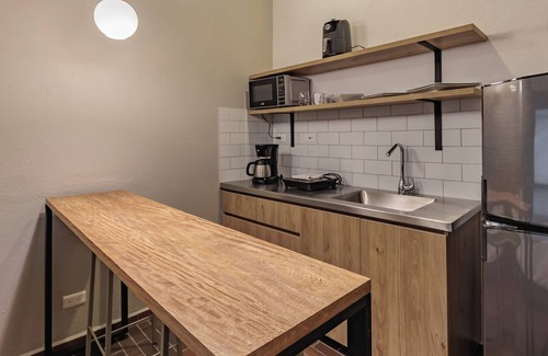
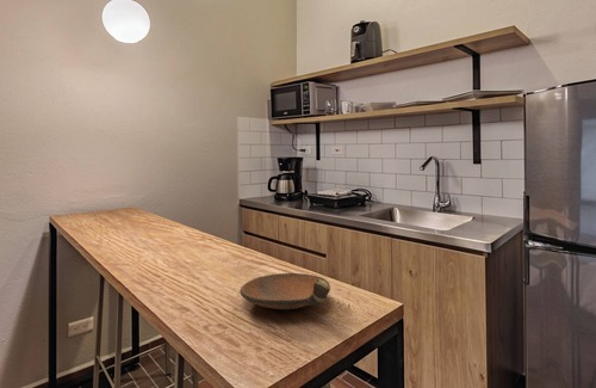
+ bowl [238,272,331,310]
